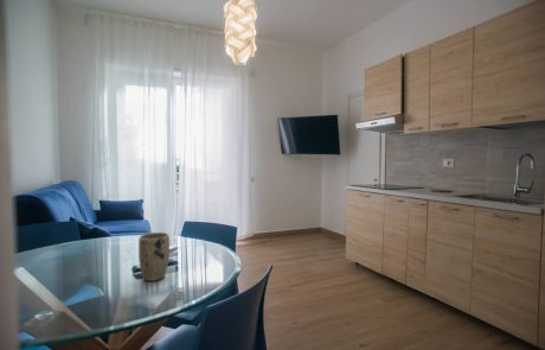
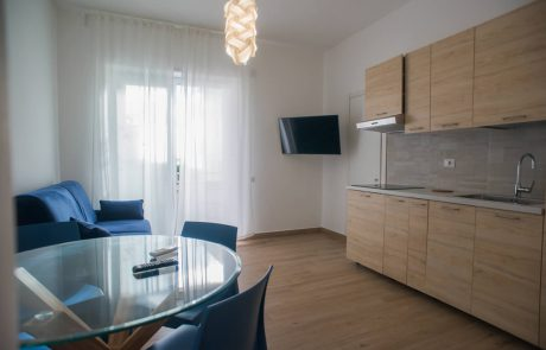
- plant pot [137,231,171,282]
